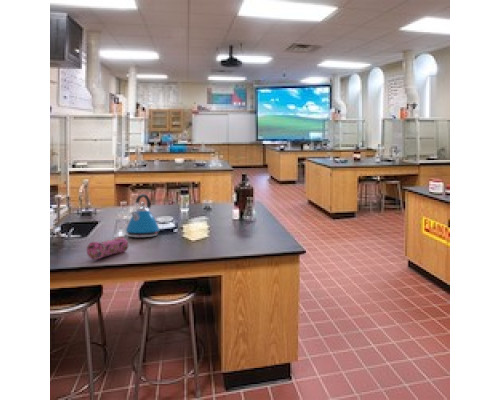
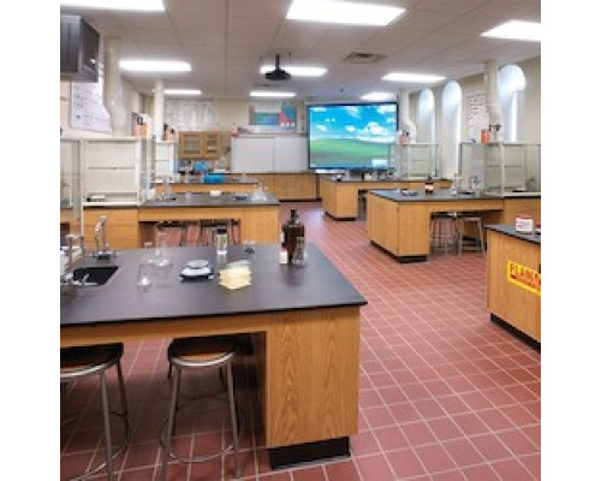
- kettle [125,193,161,238]
- pencil case [86,235,129,261]
